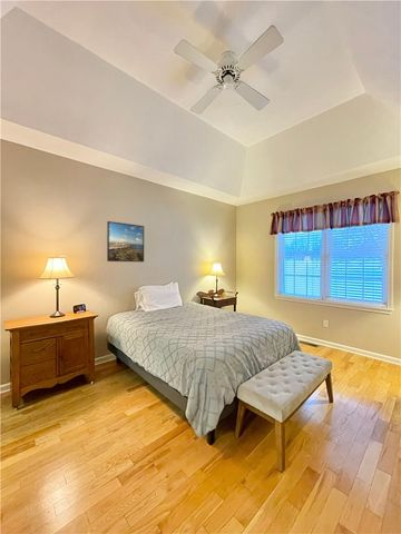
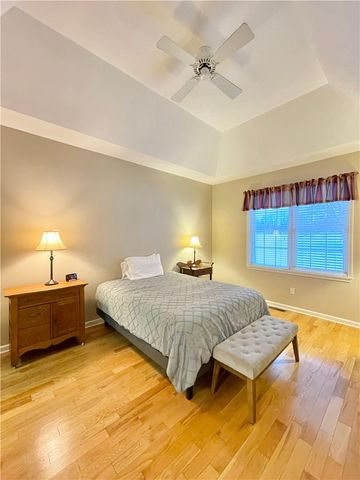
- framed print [106,220,145,263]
